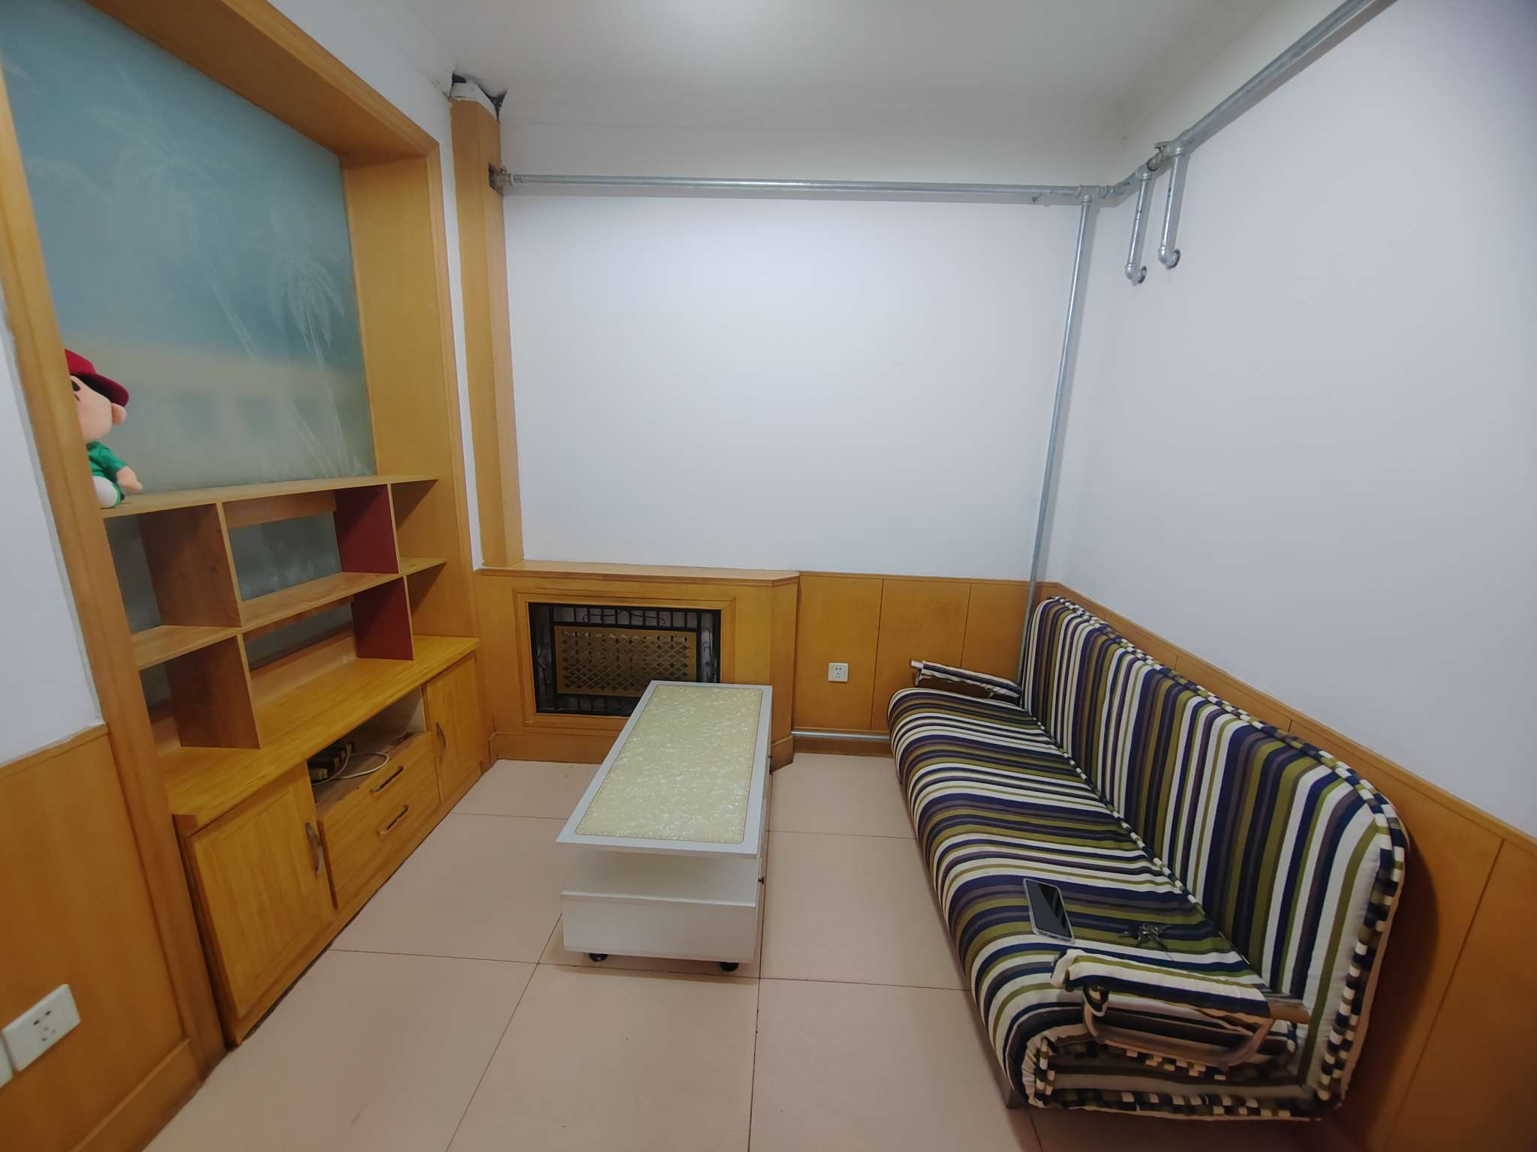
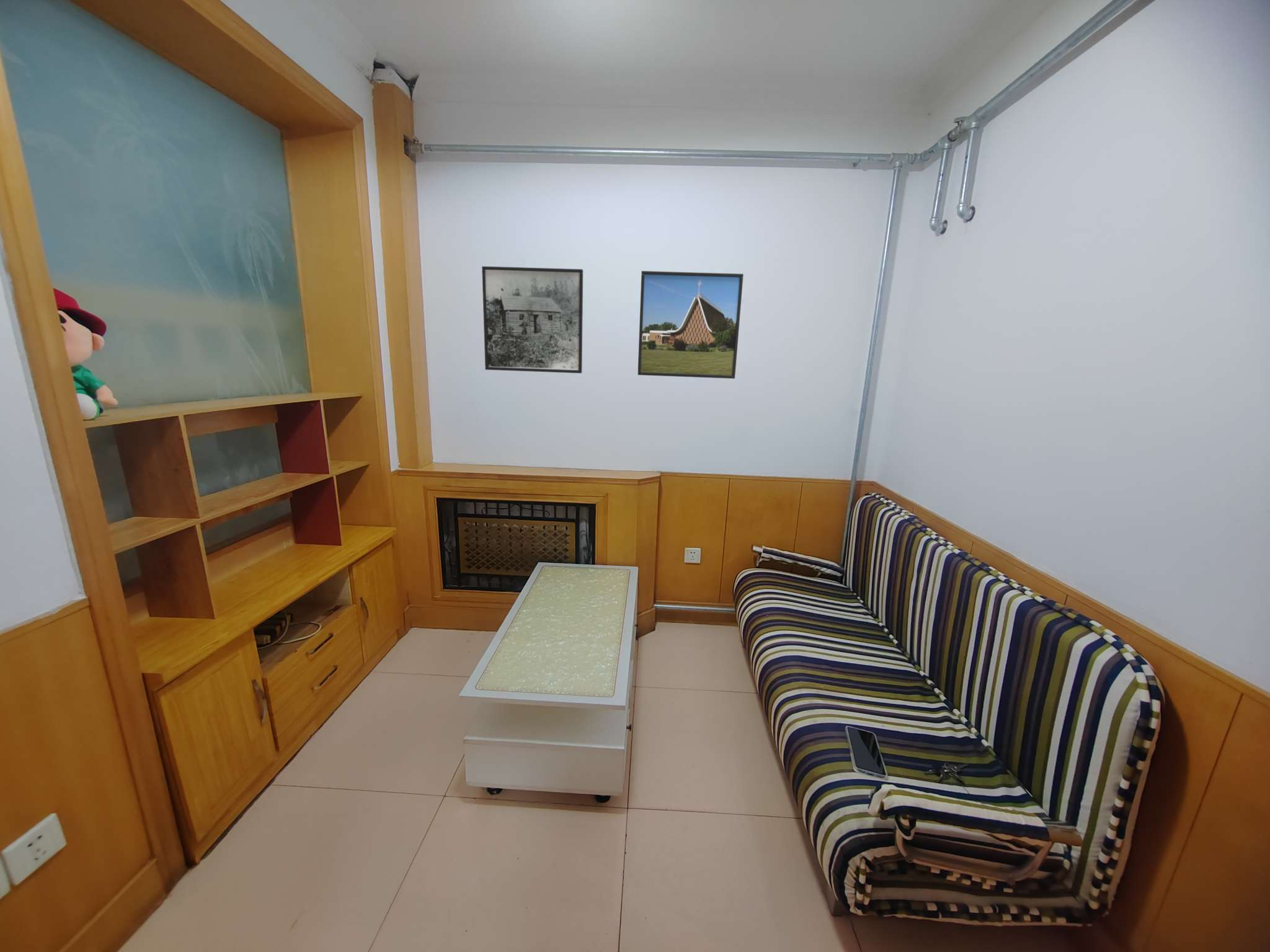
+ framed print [637,270,744,379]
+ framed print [481,266,584,374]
